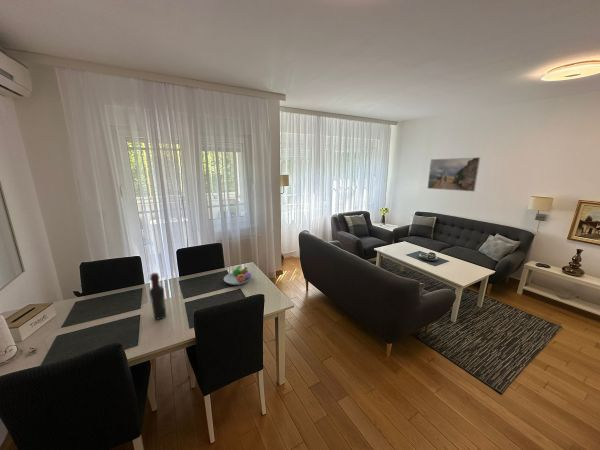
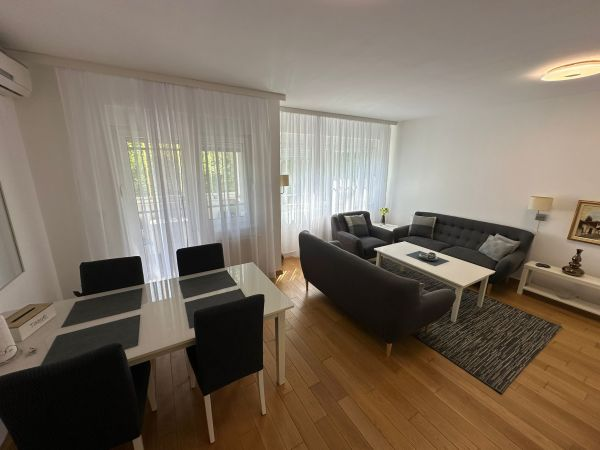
- fruit bowl [223,265,252,286]
- wine bottle [148,272,167,320]
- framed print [427,156,481,192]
